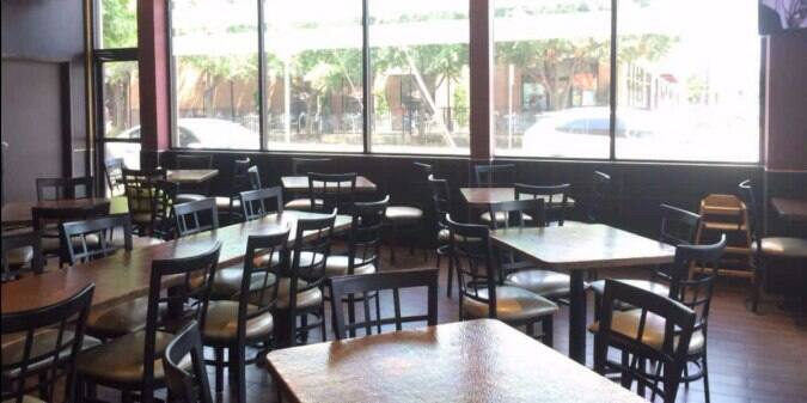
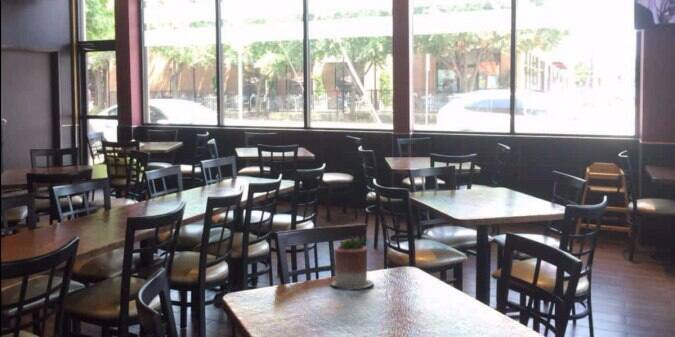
+ succulent planter [330,236,375,289]
